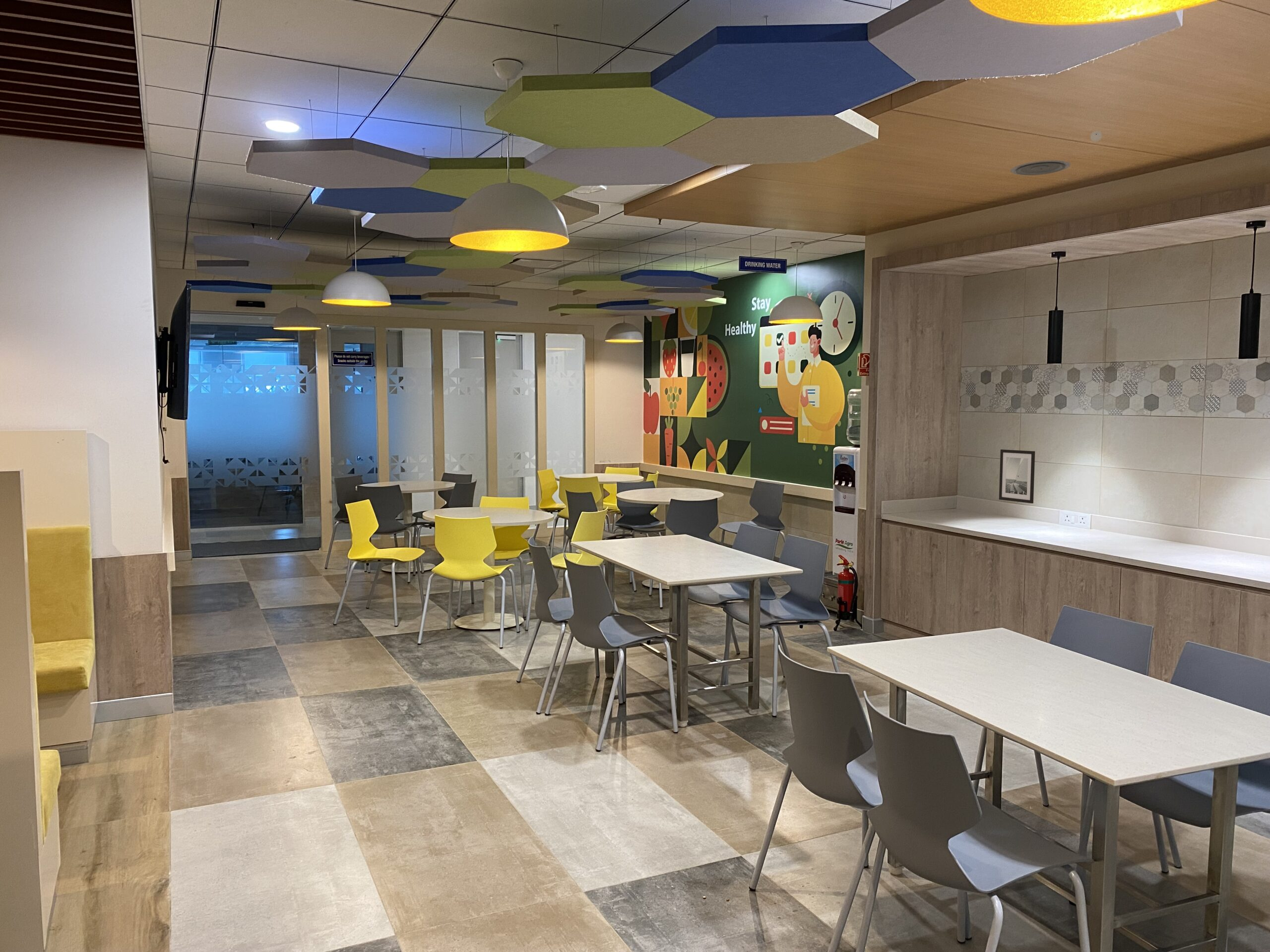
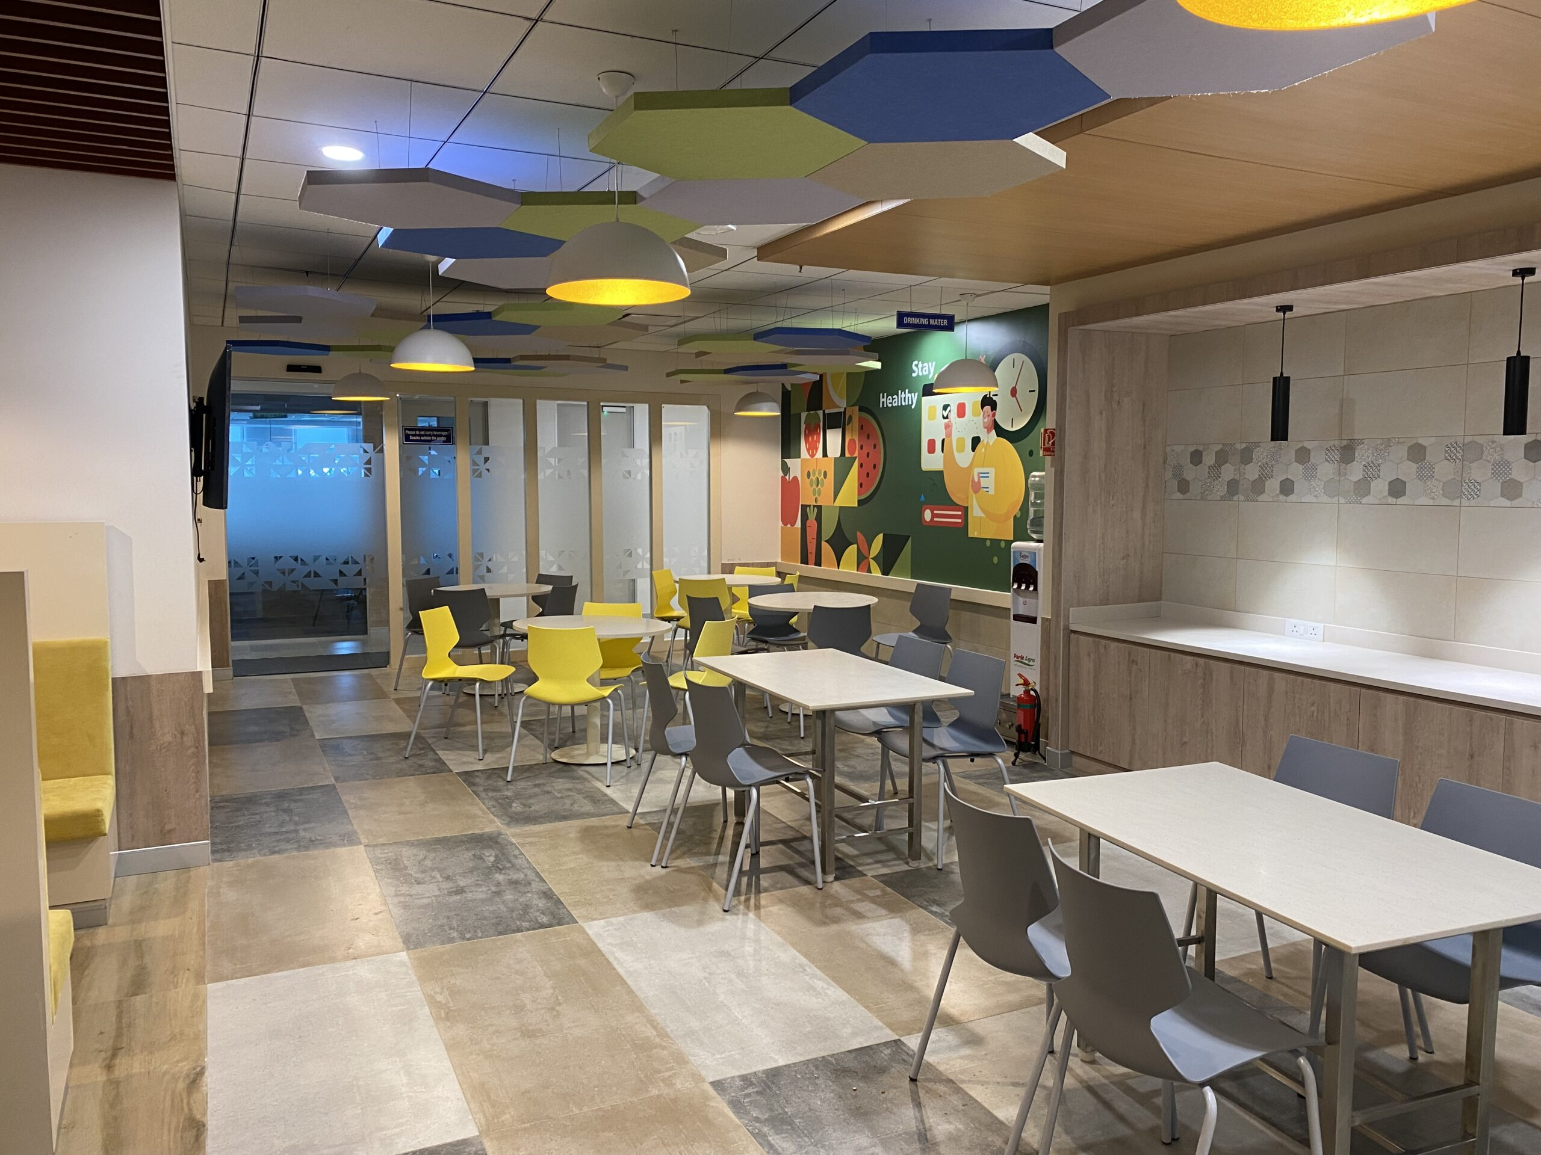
- wall art [999,449,1035,504]
- eyeball [1090,130,1102,142]
- recessed light [1010,160,1071,176]
